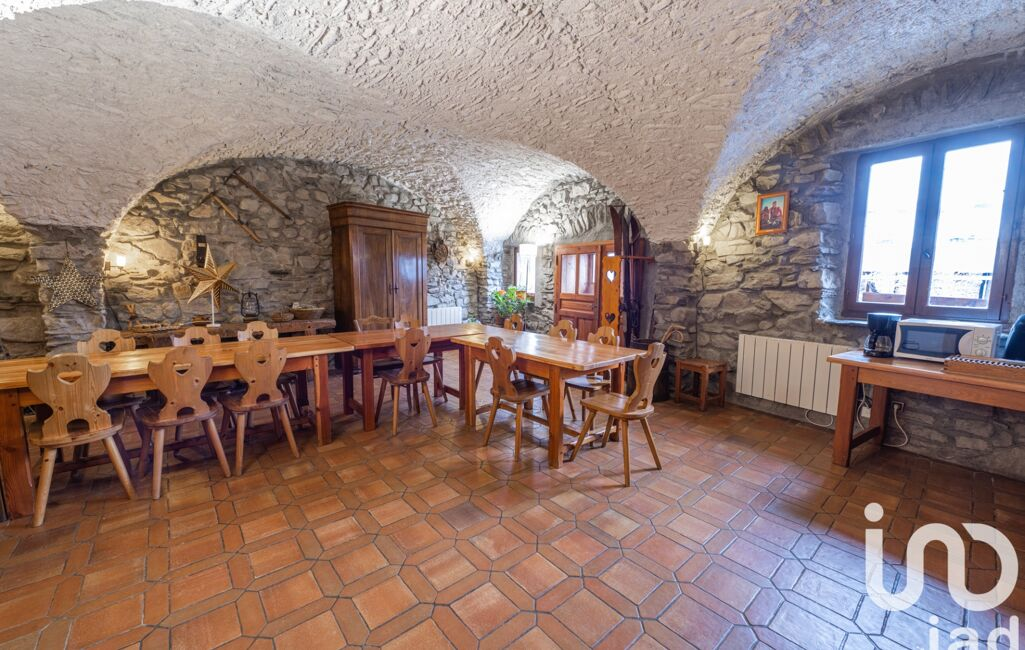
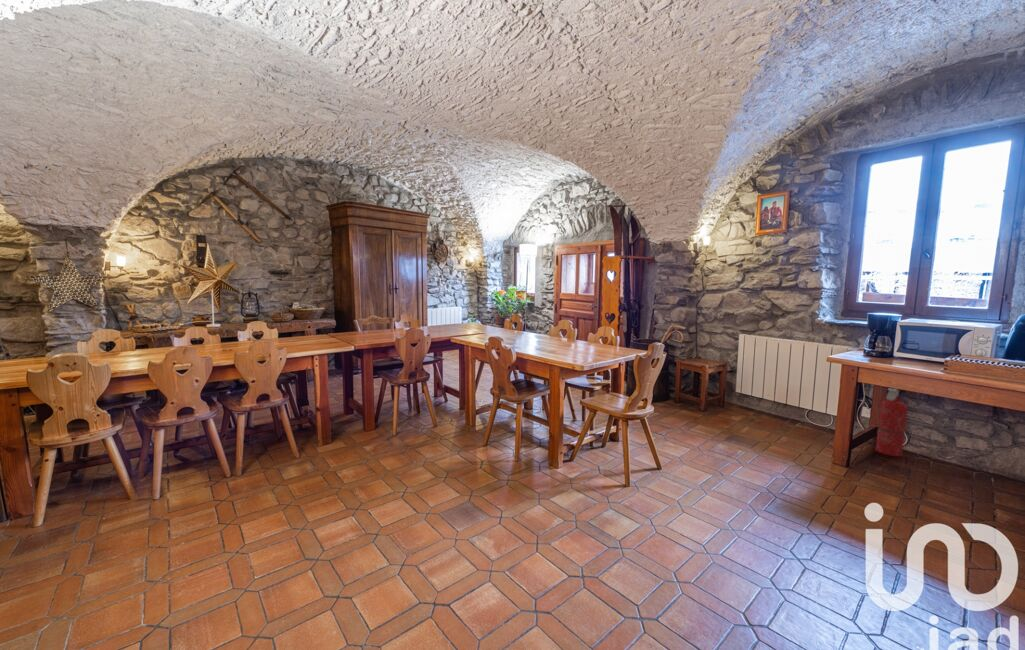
+ fire extinguisher [874,387,908,458]
